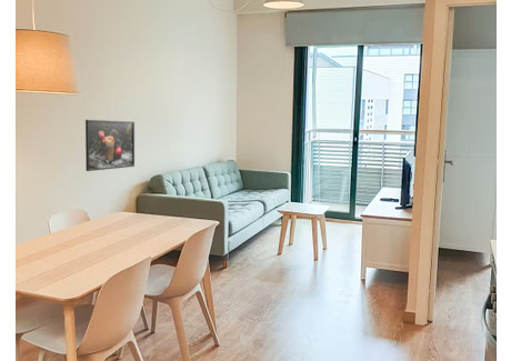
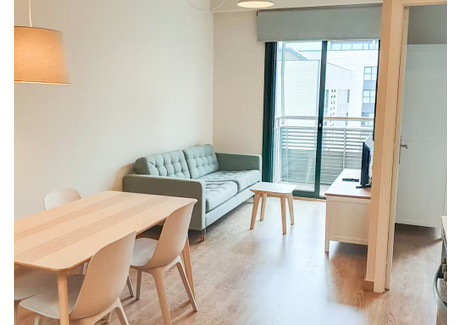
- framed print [84,119,136,172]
